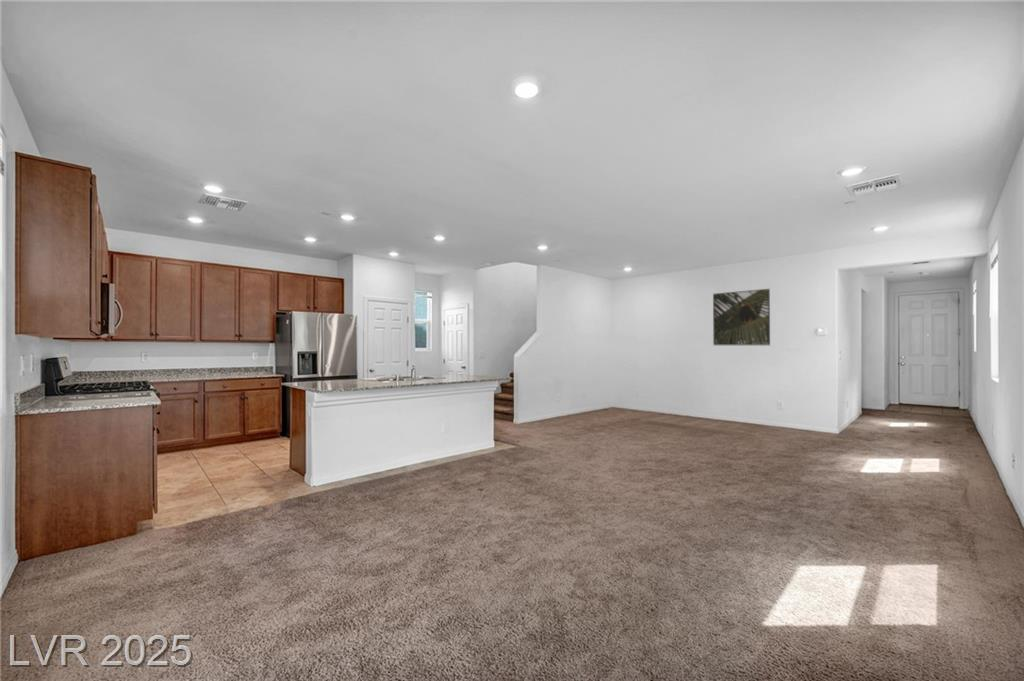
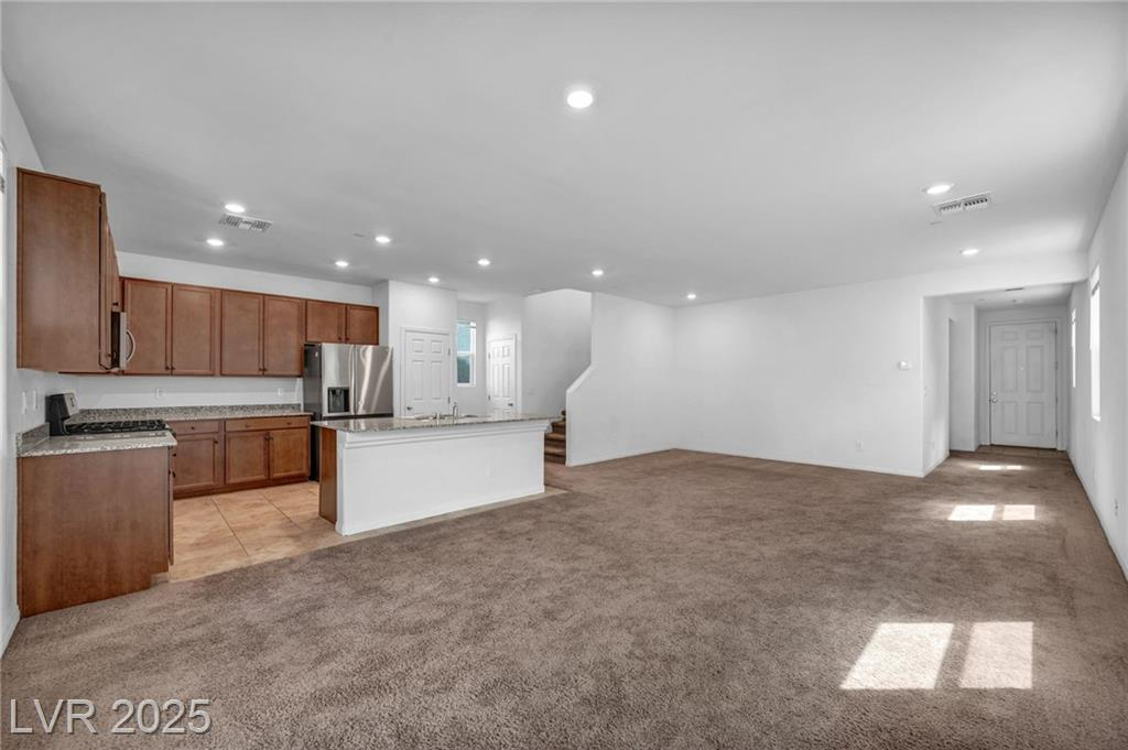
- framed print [712,288,771,346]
